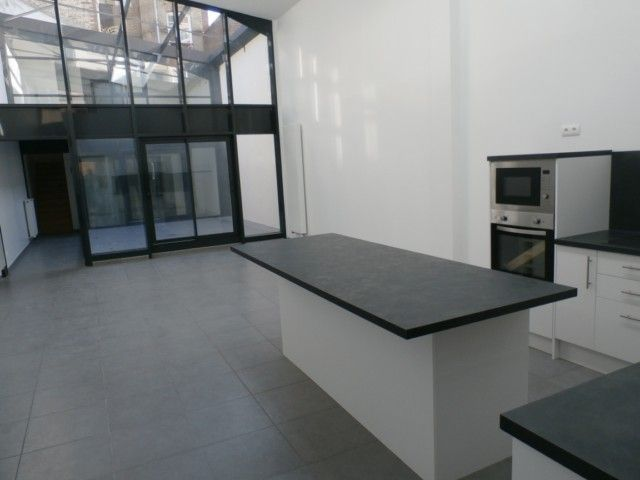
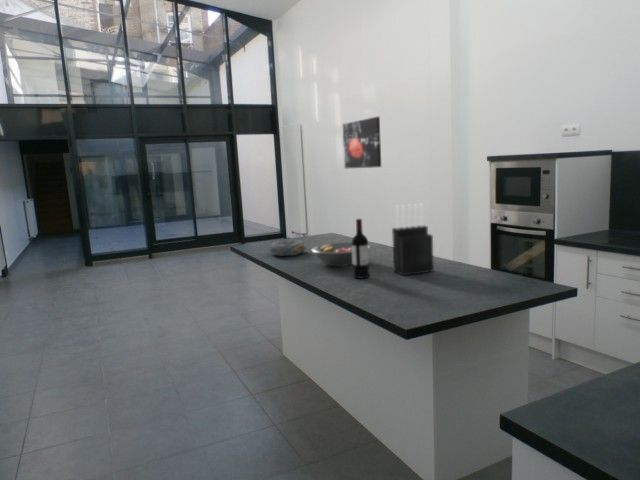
+ wine bottle [351,218,370,279]
+ decorative bowl [269,239,307,257]
+ wall art [342,116,382,170]
+ fruit bowl [311,241,371,267]
+ knife block [391,203,435,277]
